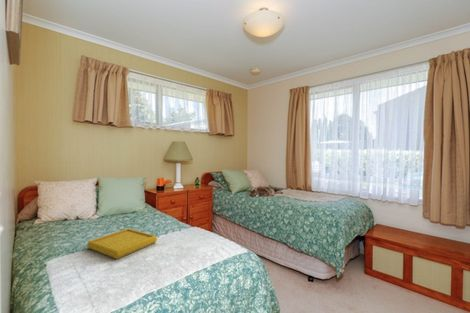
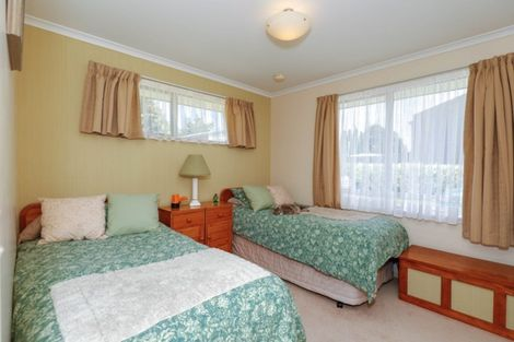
- serving tray [86,228,158,260]
